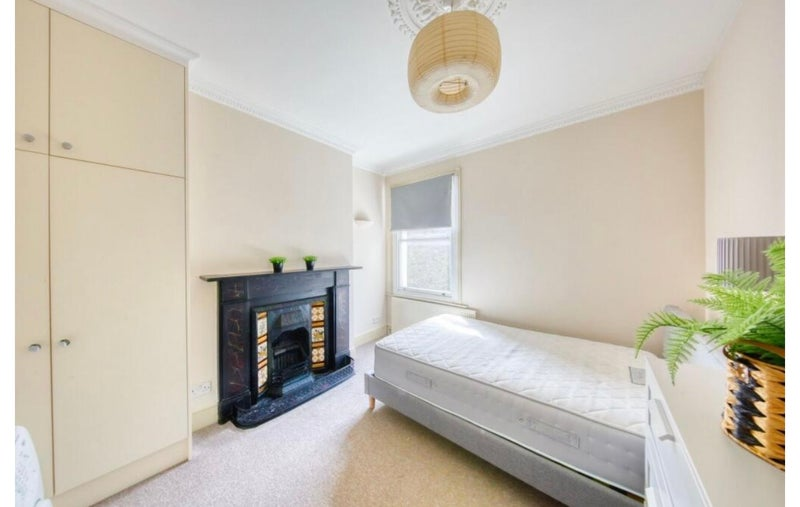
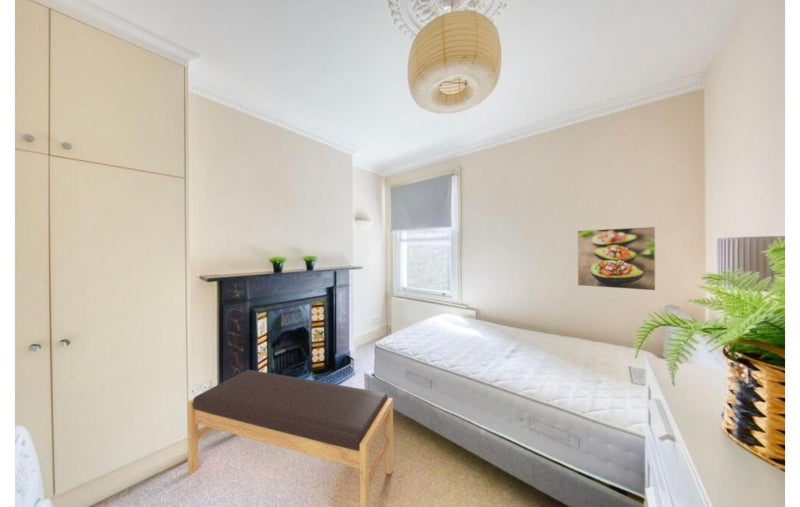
+ bench [187,369,394,507]
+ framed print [576,226,656,292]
